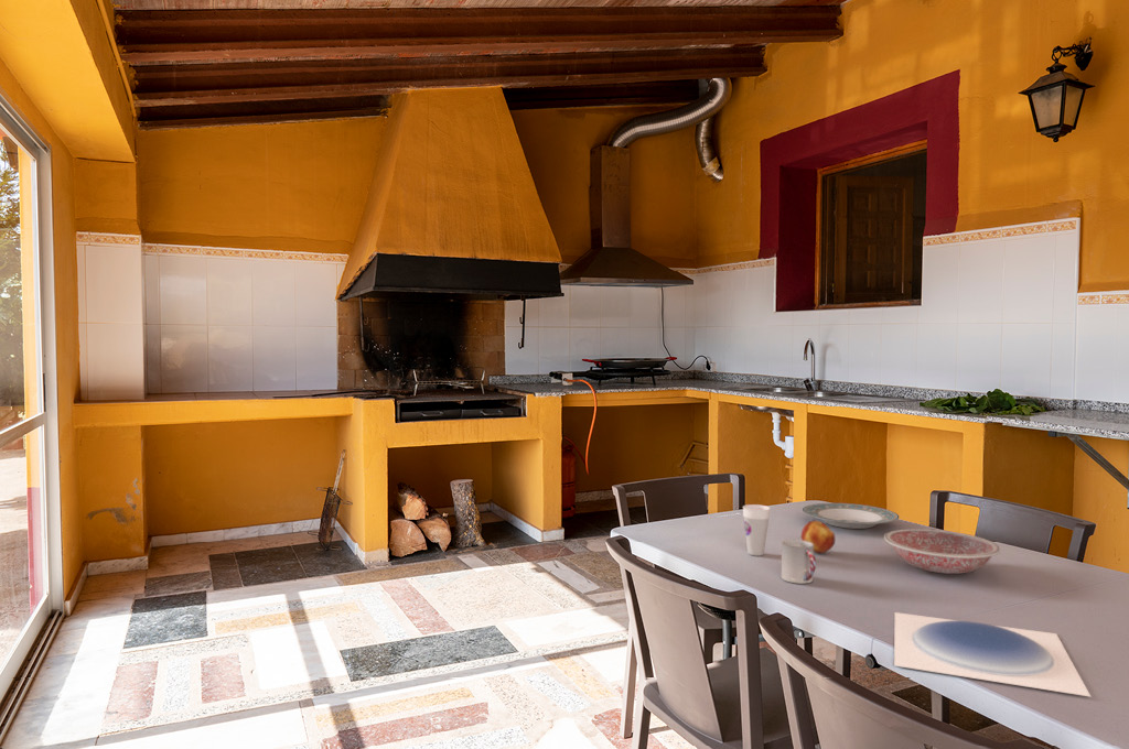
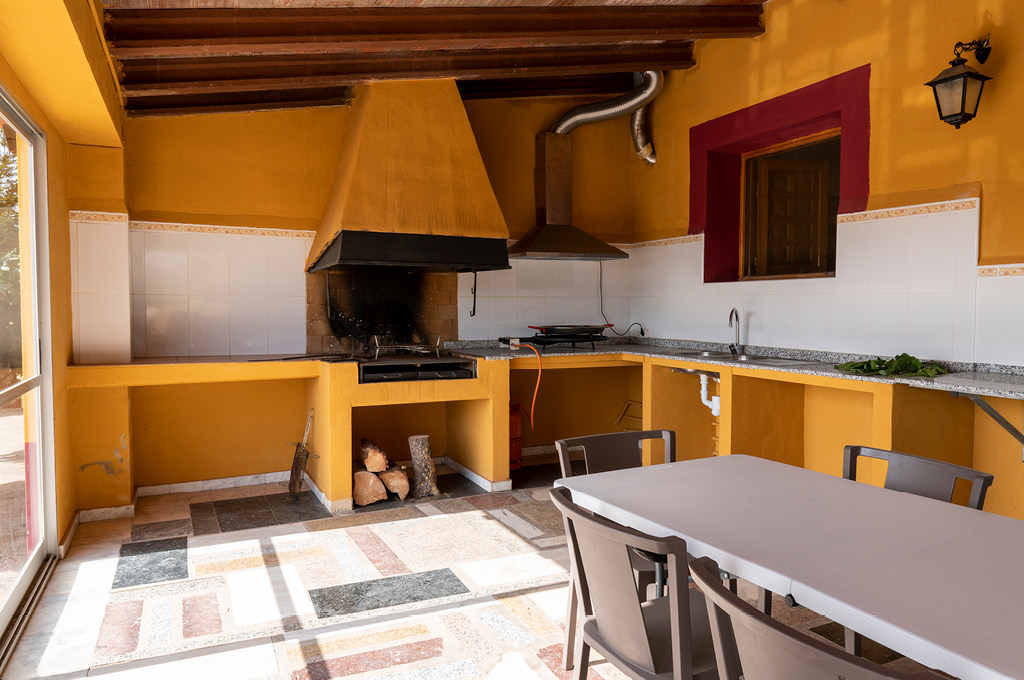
- plate [893,611,1093,698]
- bowl [883,528,1002,575]
- plate [802,502,900,530]
- cup [781,539,817,585]
- fruit [800,520,836,554]
- cup [742,503,771,556]
